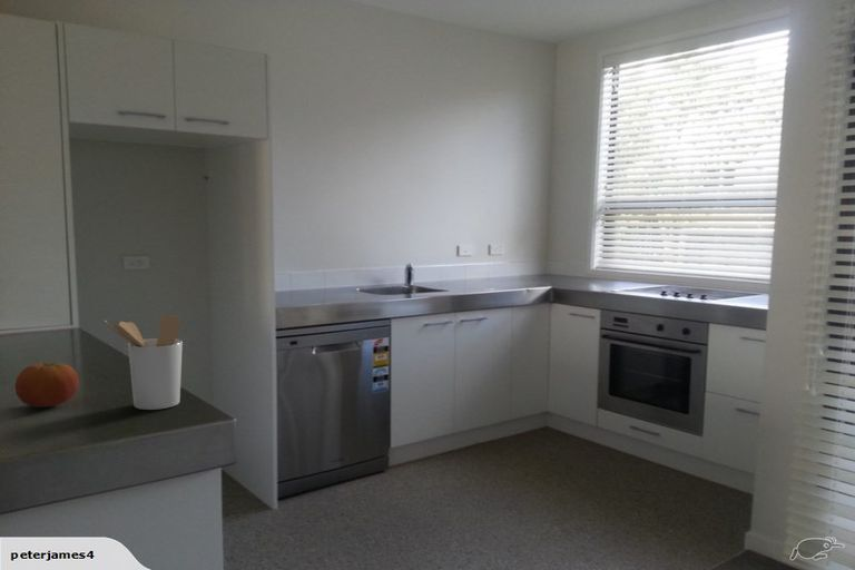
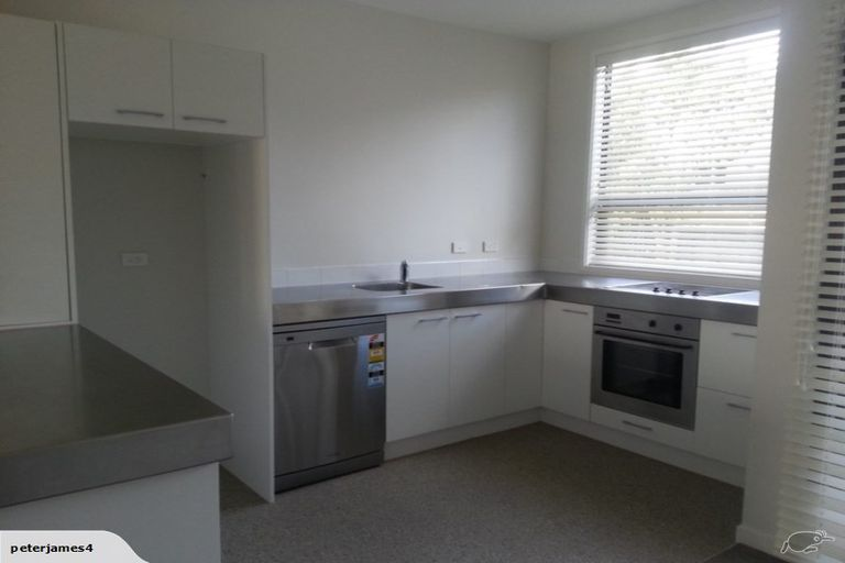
- utensil holder [104,314,184,411]
- fruit [13,362,80,409]
